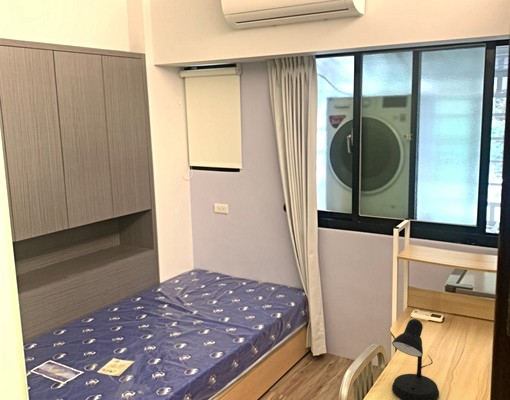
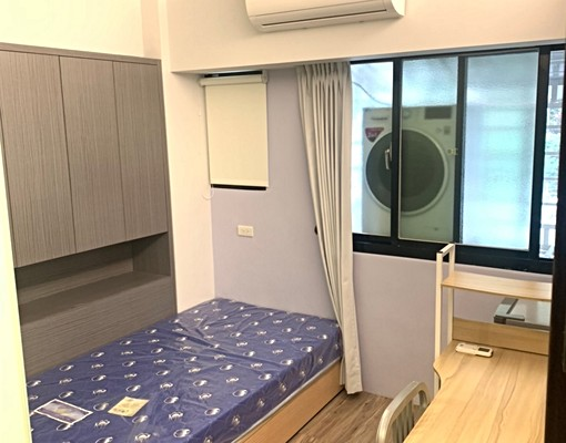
- desk lamp [391,318,440,400]
